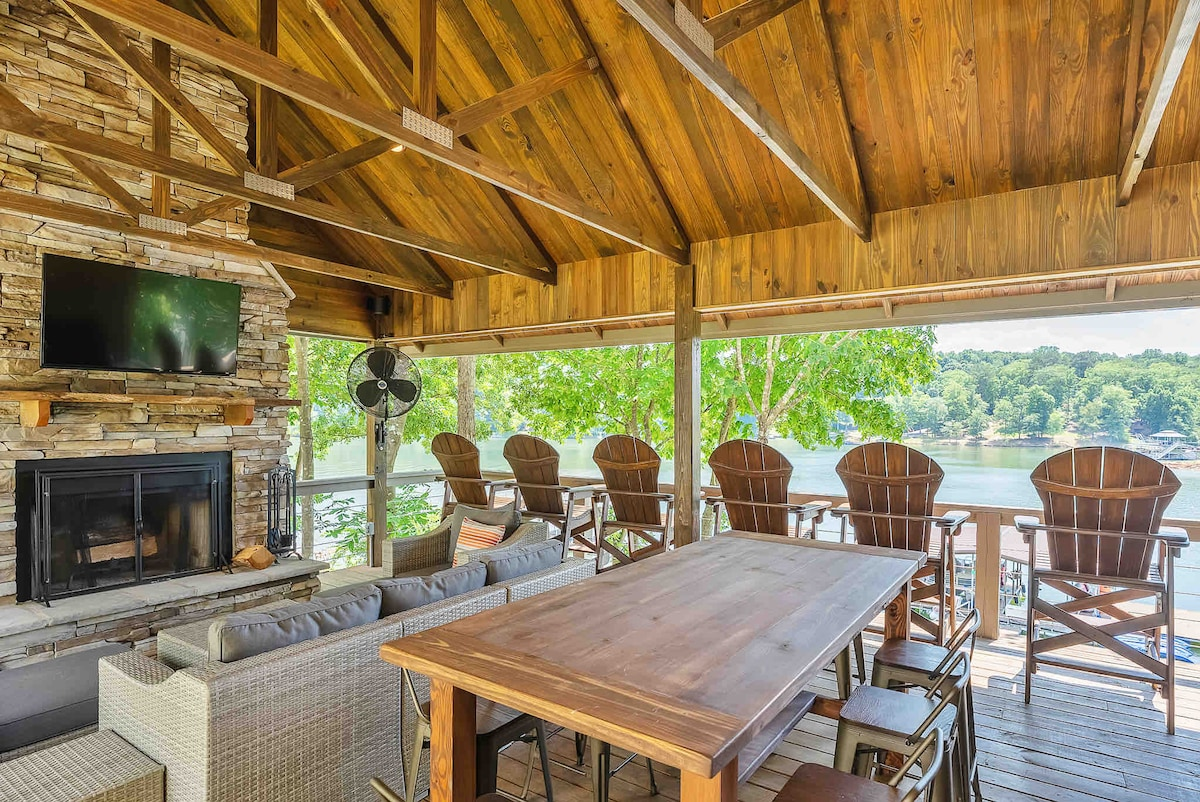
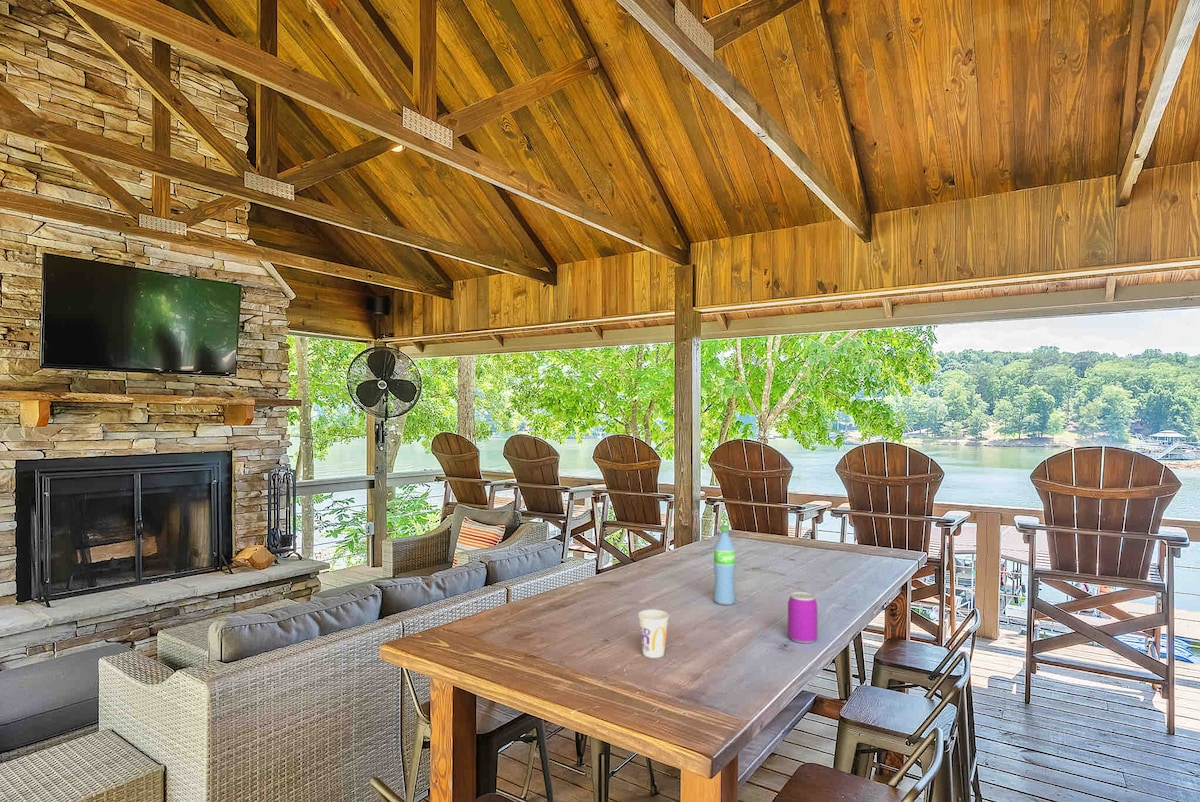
+ cup [637,609,670,659]
+ beverage can [787,591,818,644]
+ water bottle [713,524,736,606]
